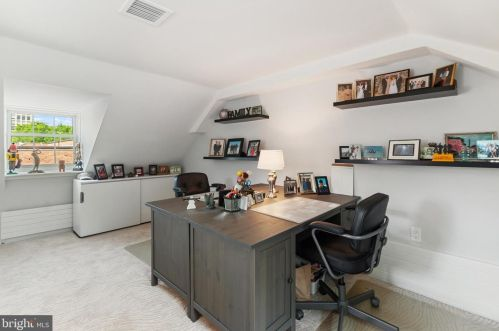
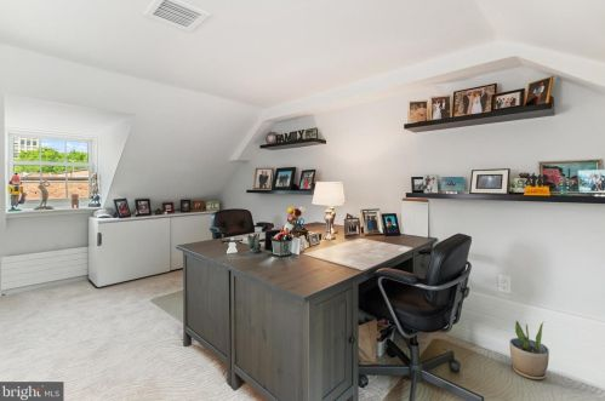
+ potted plant [508,320,550,380]
